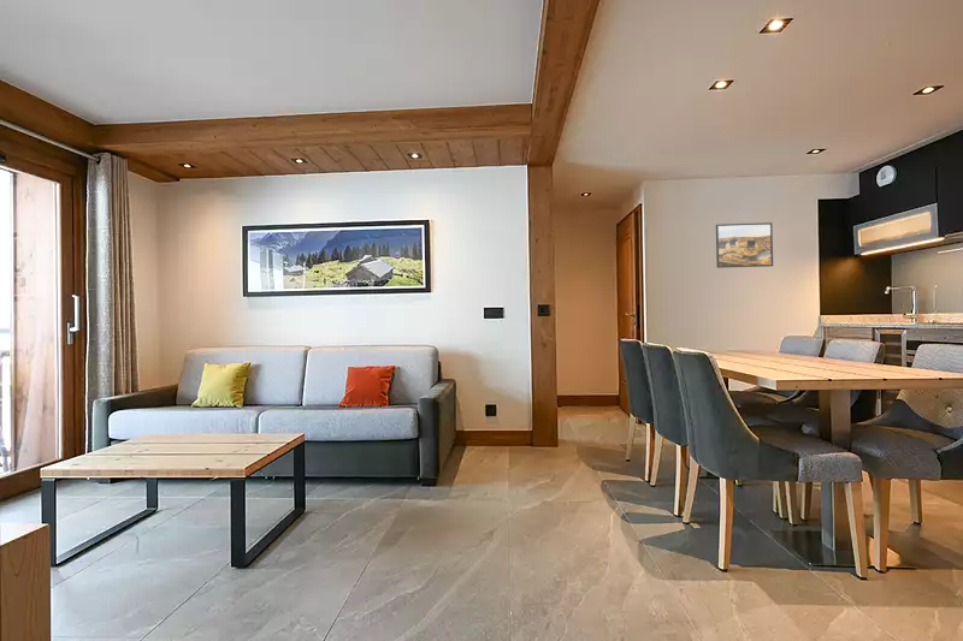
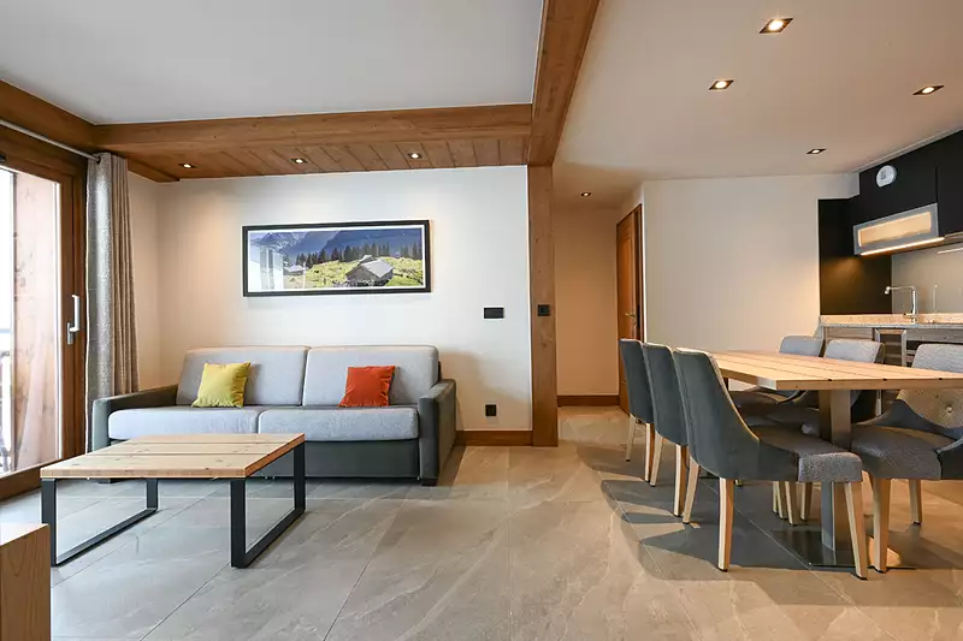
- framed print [715,221,774,269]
